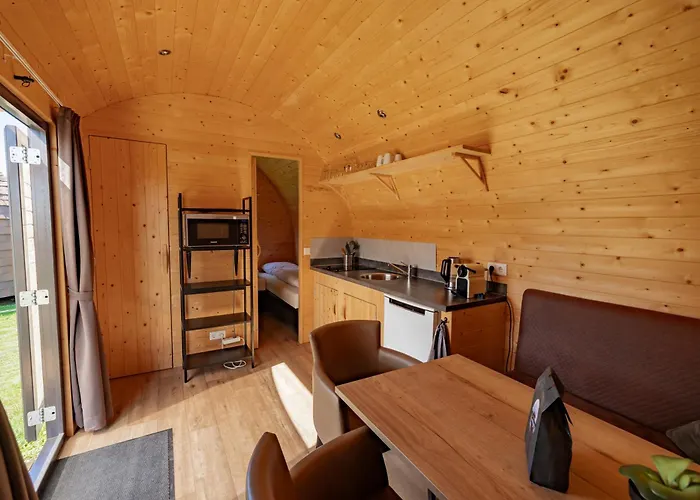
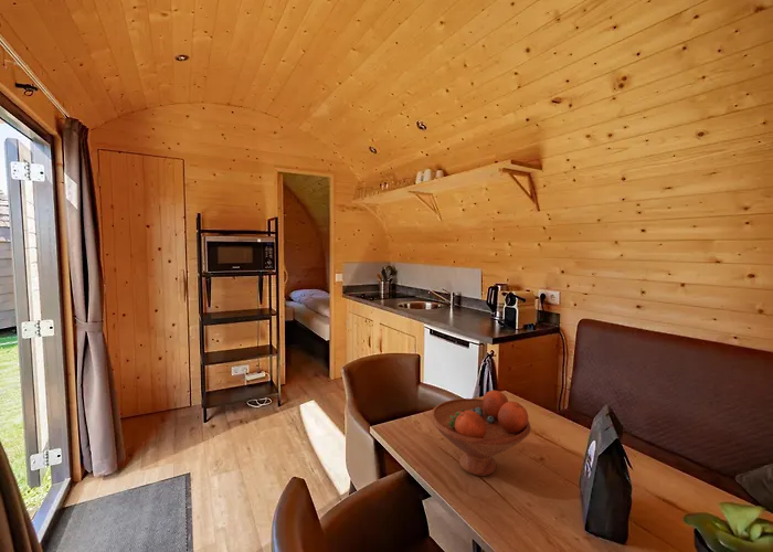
+ fruit bowl [430,390,531,477]
